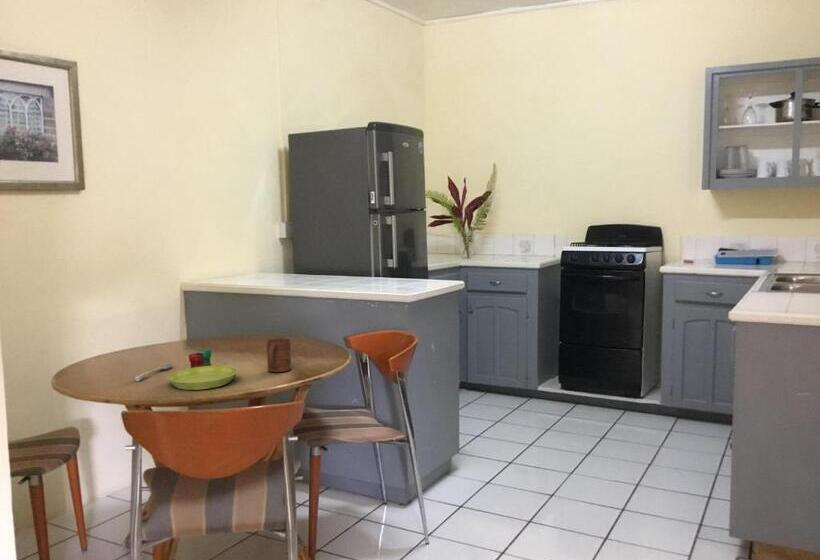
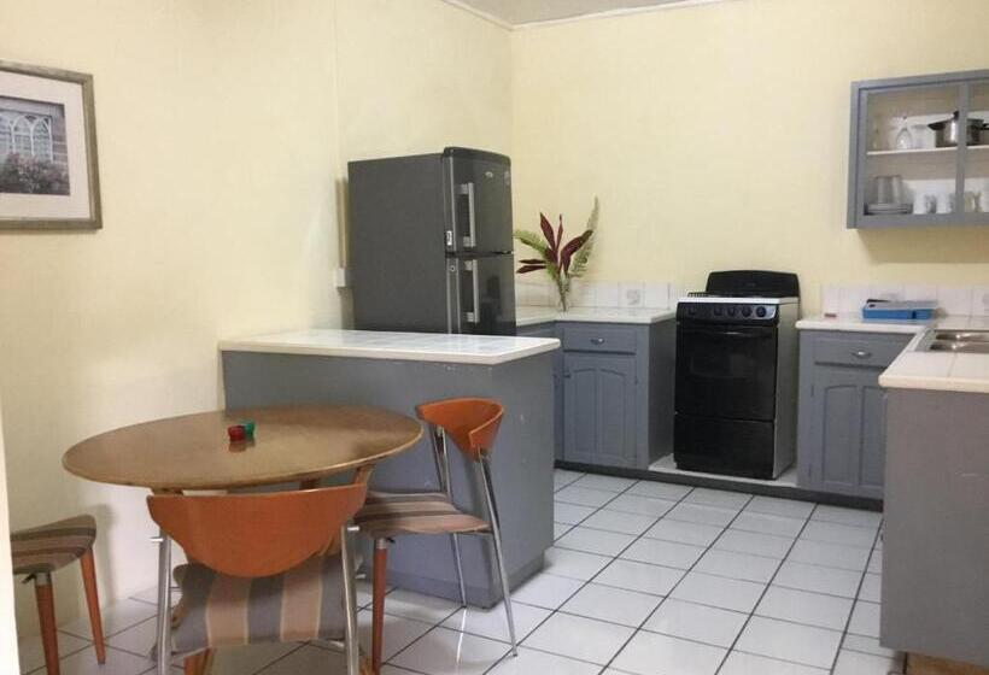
- soupspoon [133,363,173,383]
- saucer [166,365,238,391]
- cup [266,337,292,373]
